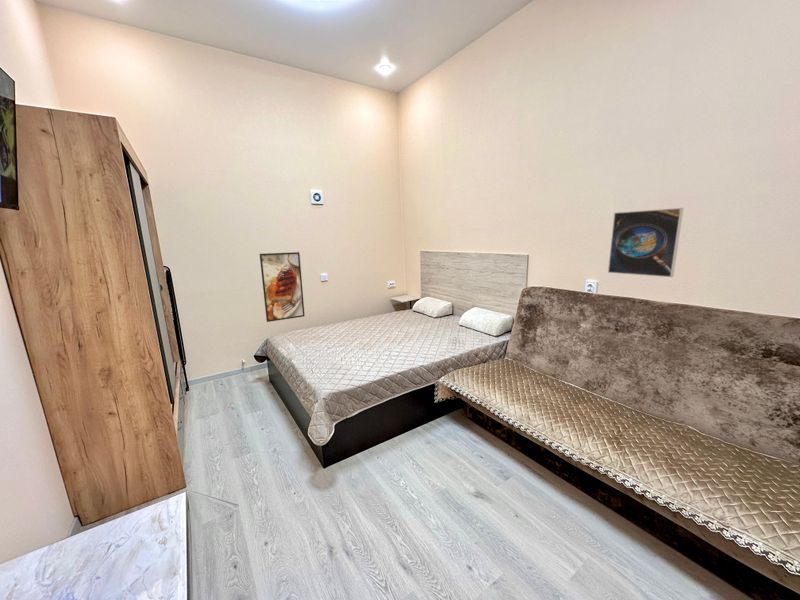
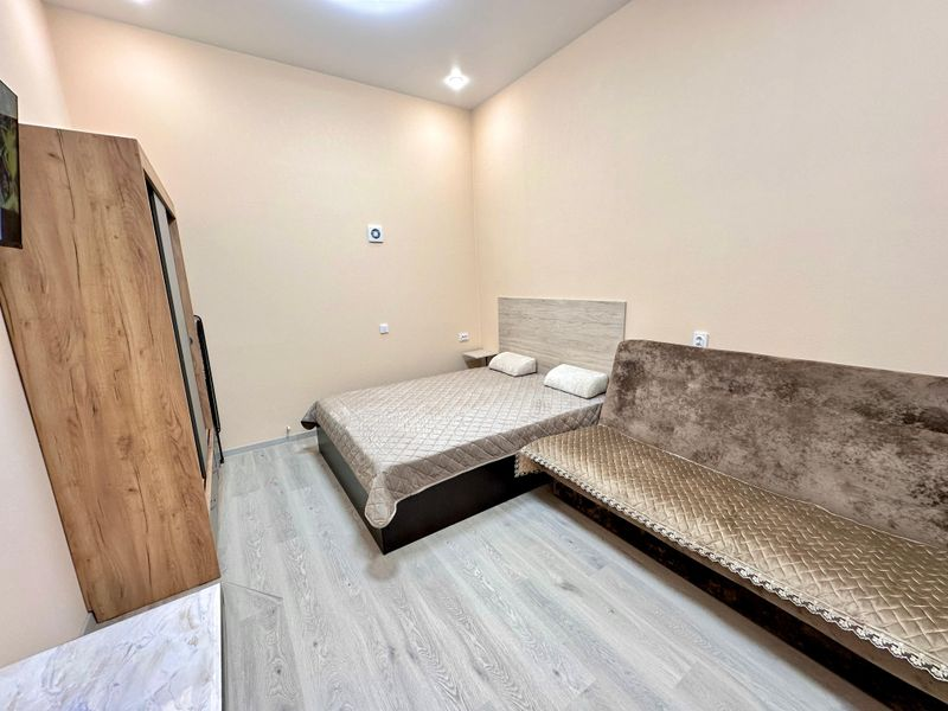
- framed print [259,251,306,323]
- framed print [607,207,684,278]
